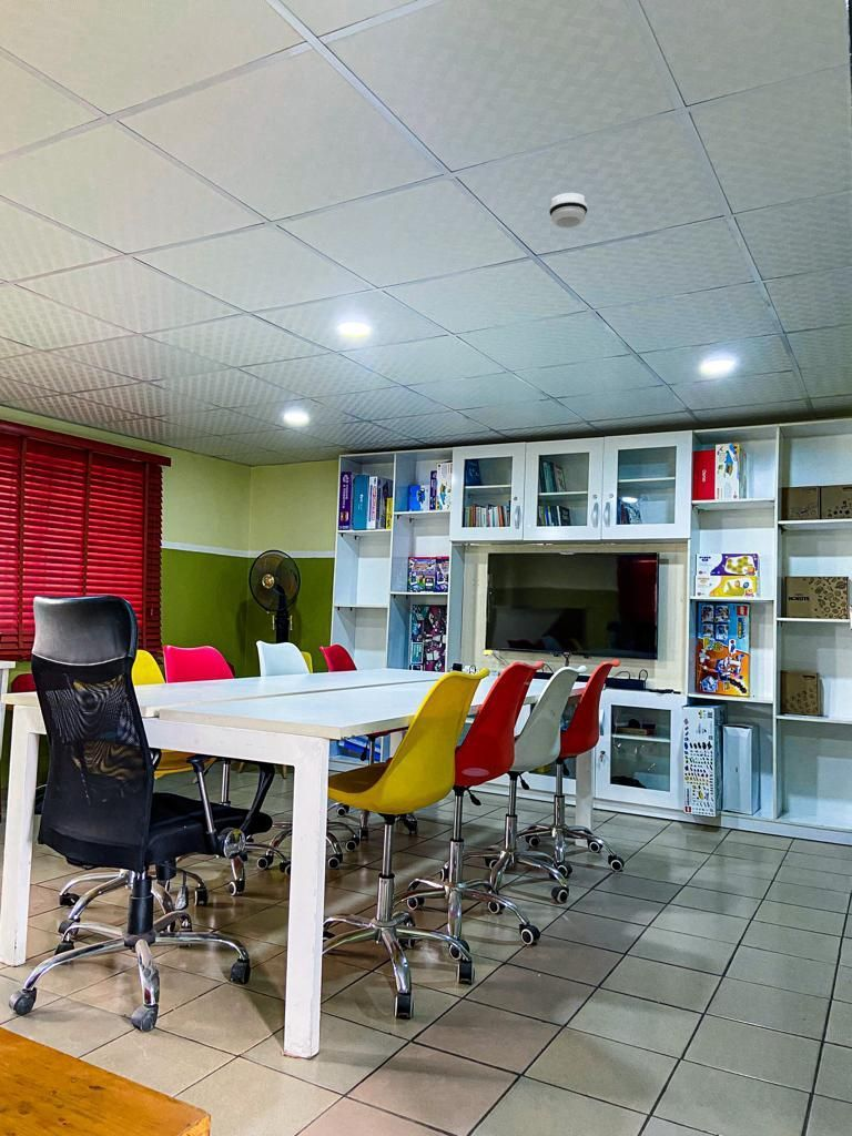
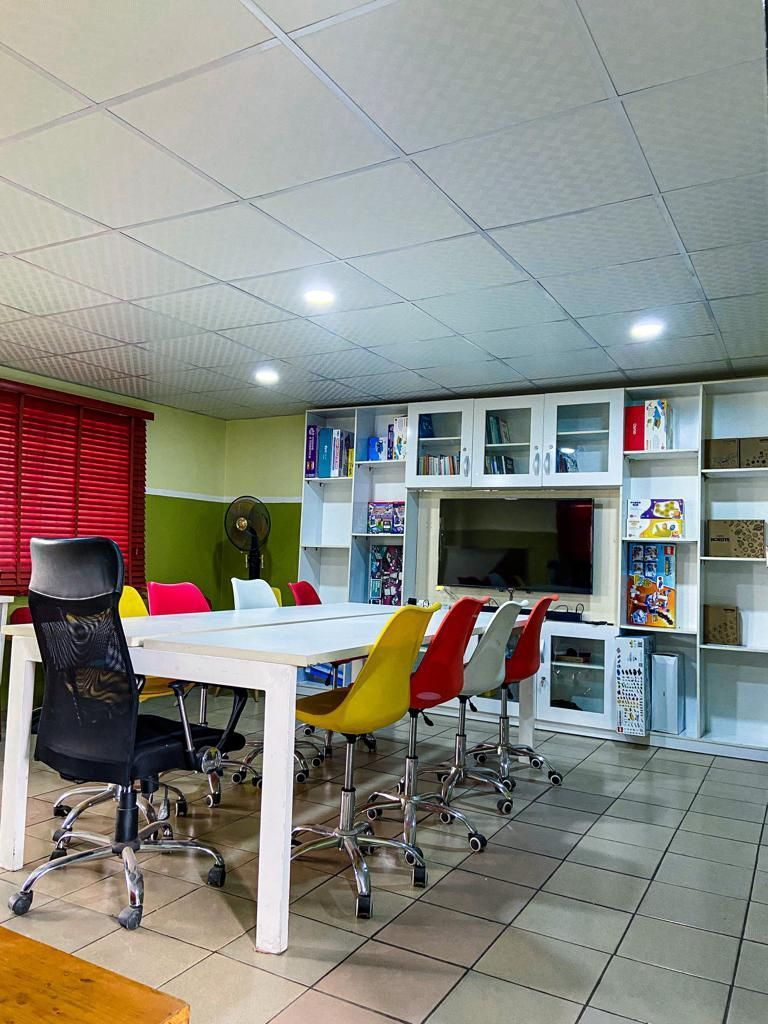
- smoke detector [548,192,589,230]
